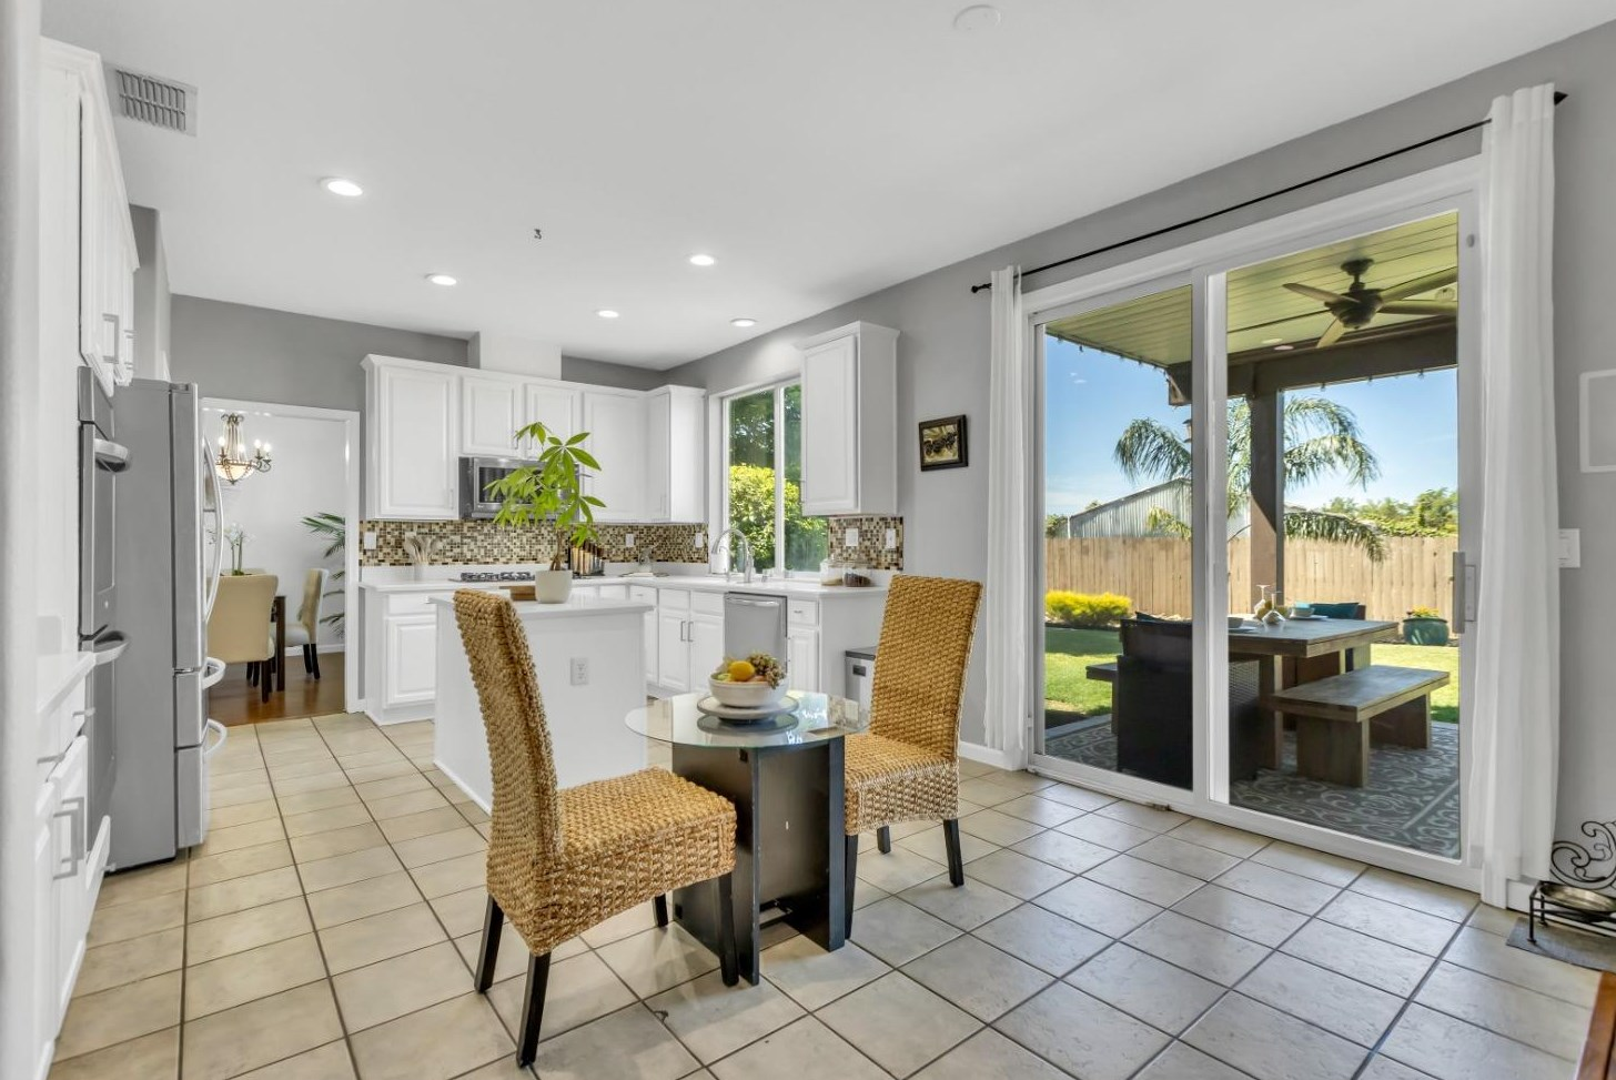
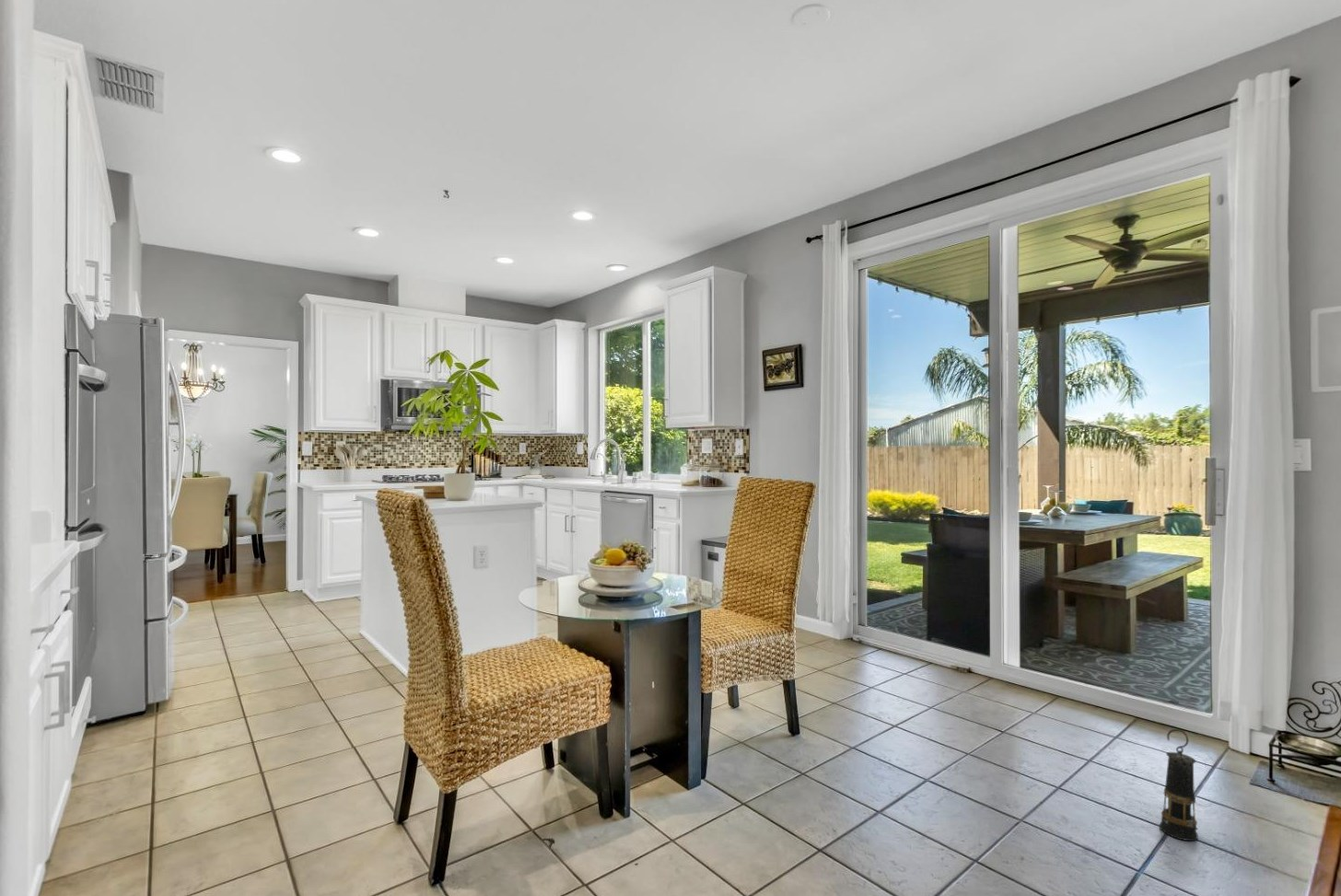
+ lantern [1159,728,1199,842]
